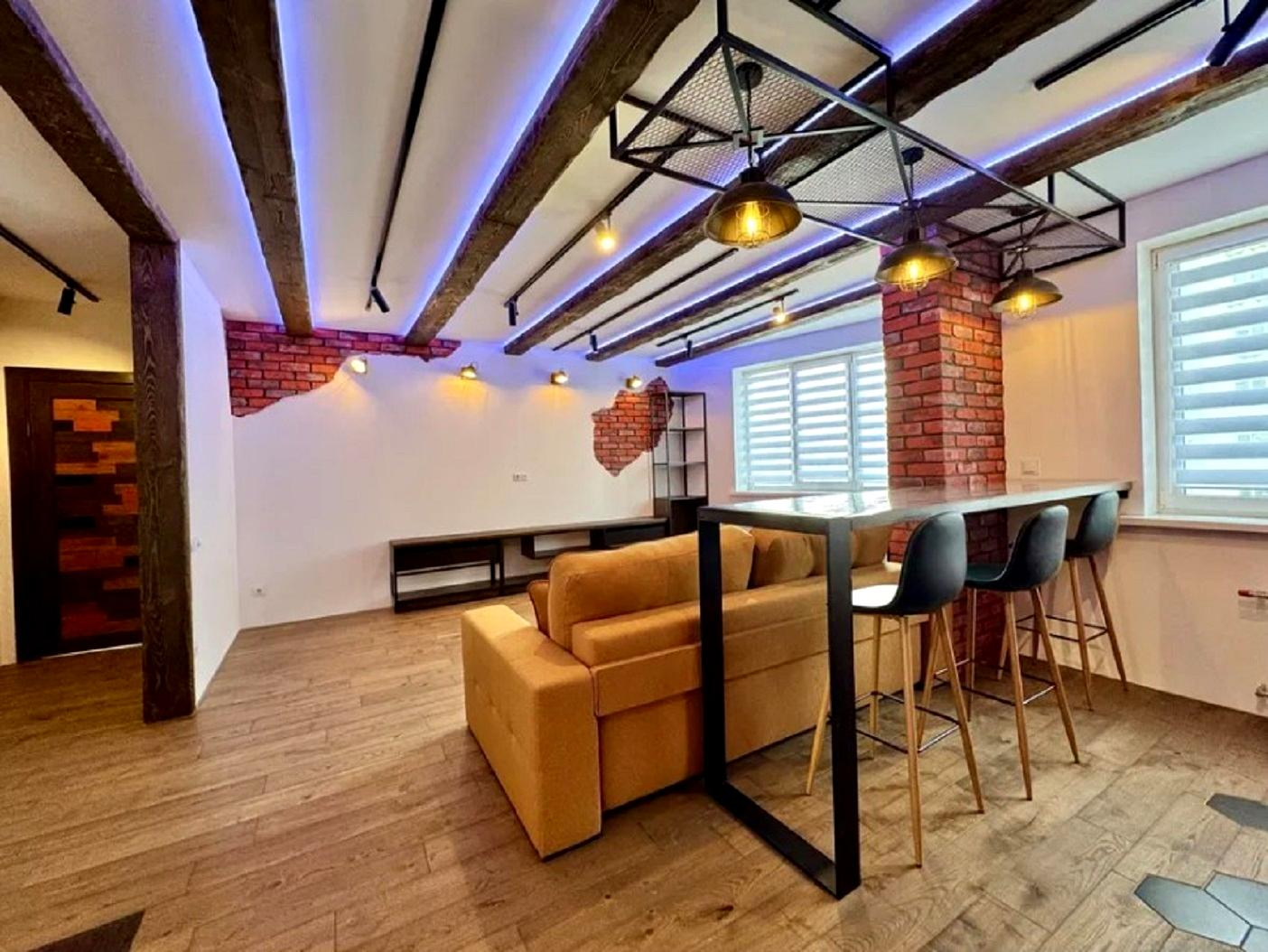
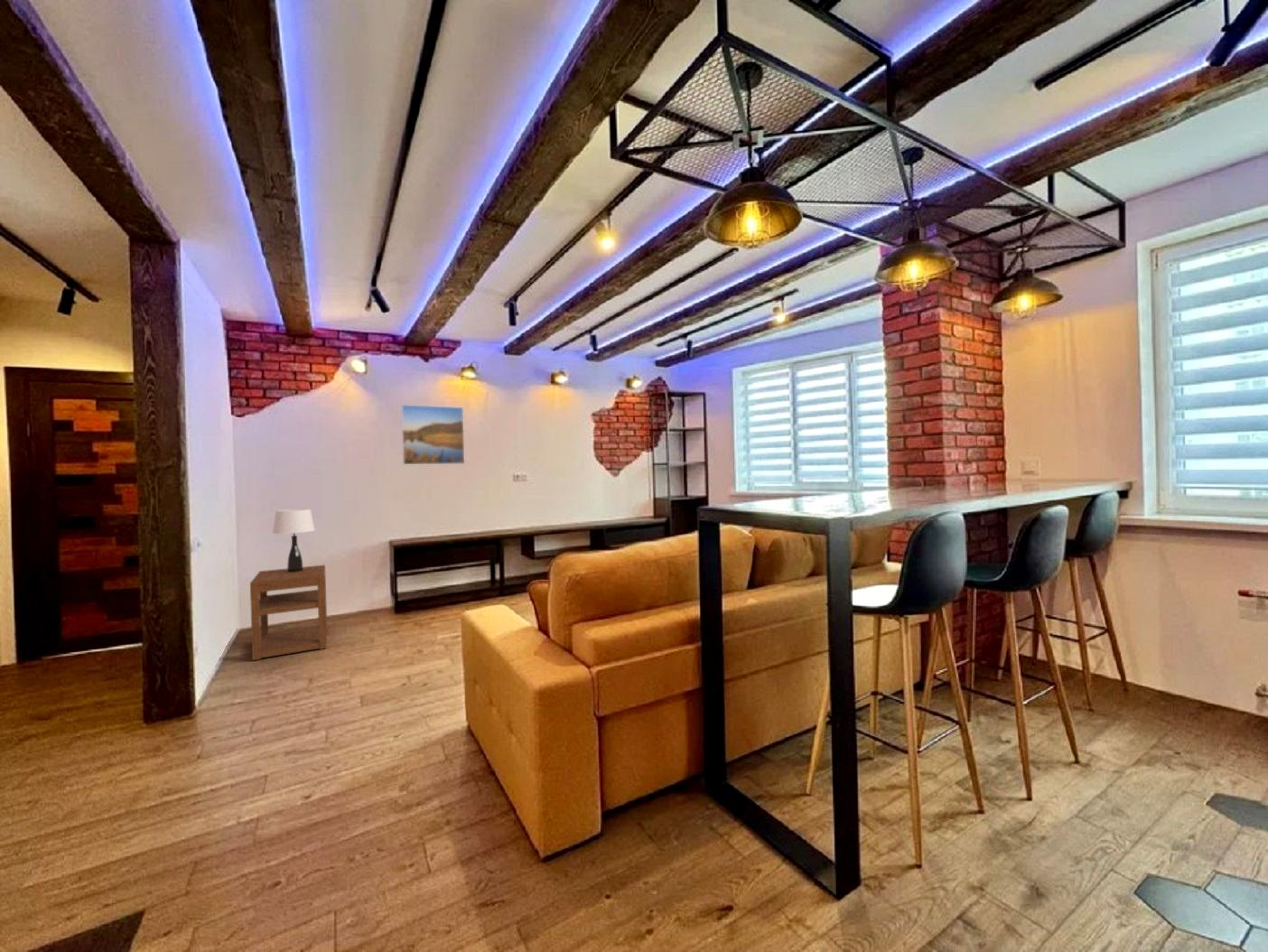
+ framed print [400,404,466,466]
+ table lamp [272,508,316,573]
+ nightstand [249,564,328,661]
